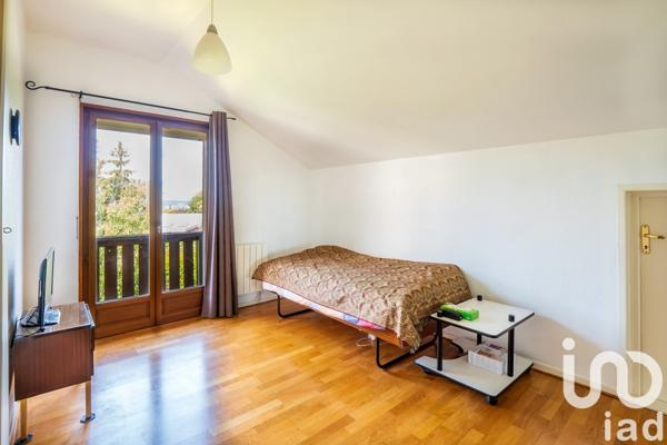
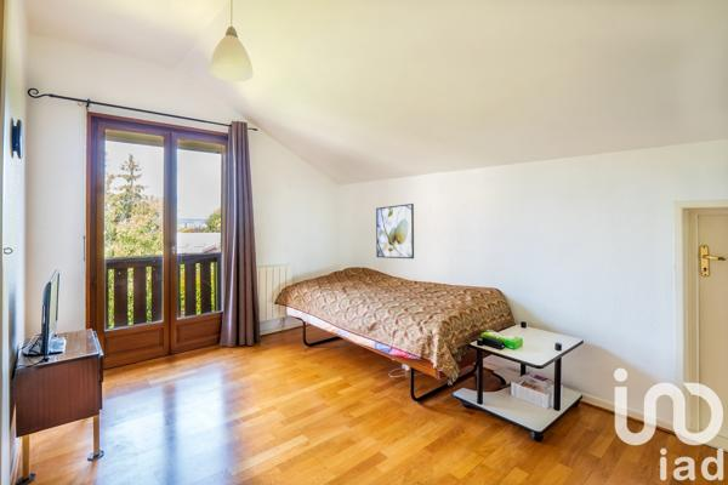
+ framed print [375,202,415,259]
